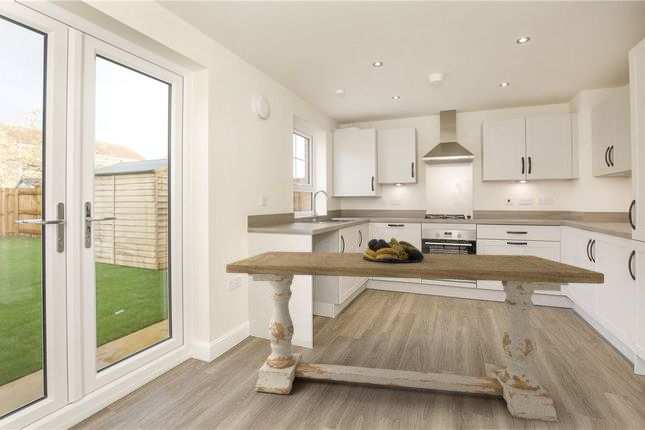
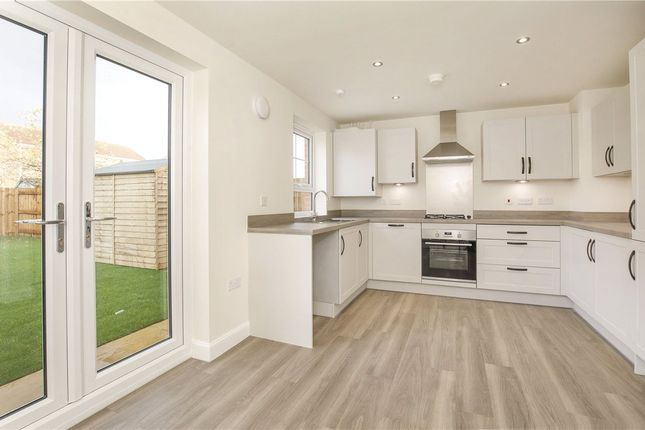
- fruit bowl [363,237,424,263]
- dining table [225,251,605,423]
